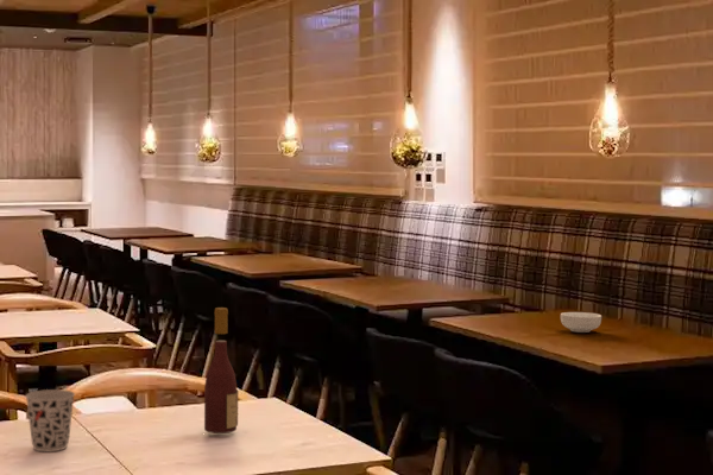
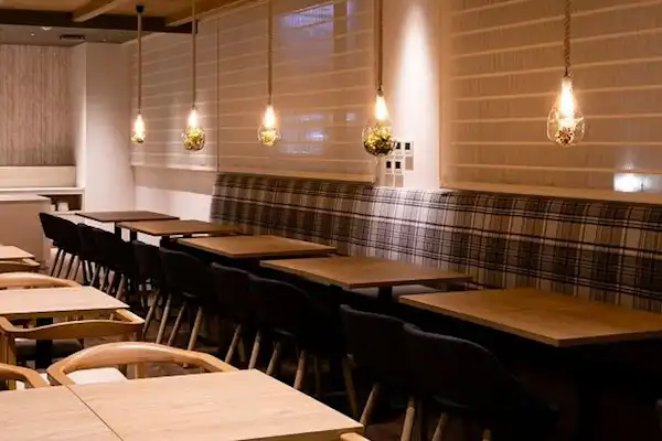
- cereal bowl [560,311,602,334]
- cup [24,388,76,452]
- wine bottle [203,306,239,435]
